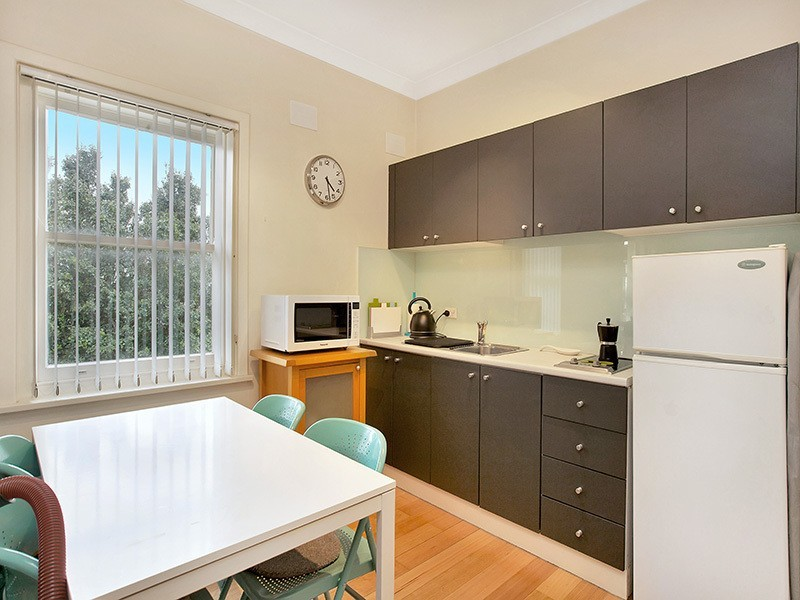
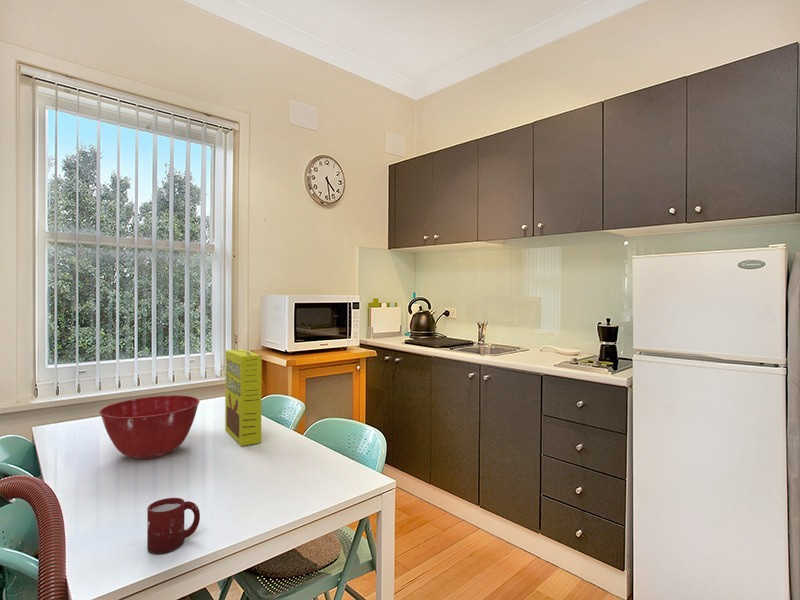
+ cereal box [224,348,262,447]
+ cup [146,497,201,554]
+ mixing bowl [98,394,201,460]
